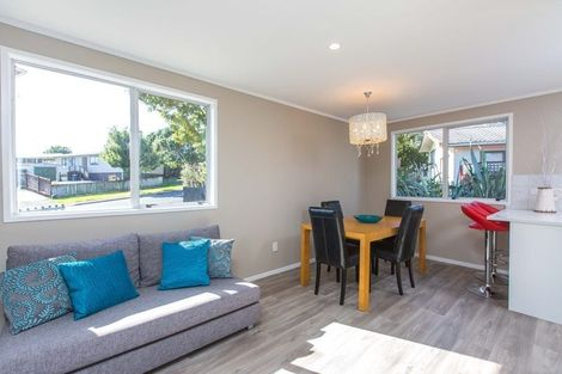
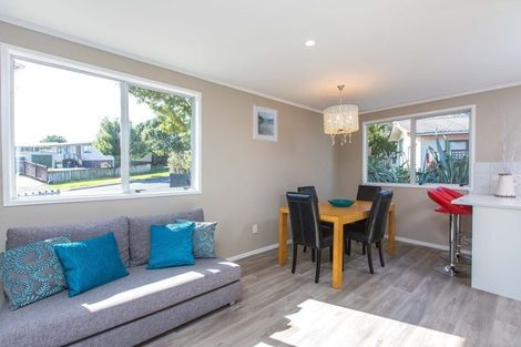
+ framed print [253,104,278,143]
